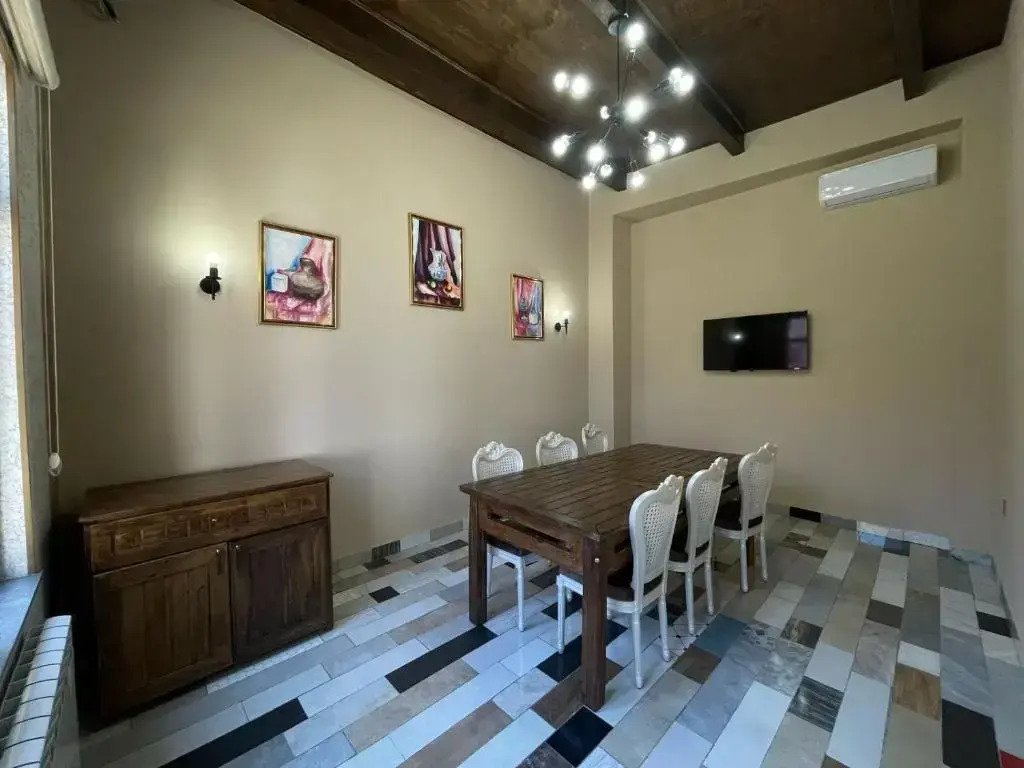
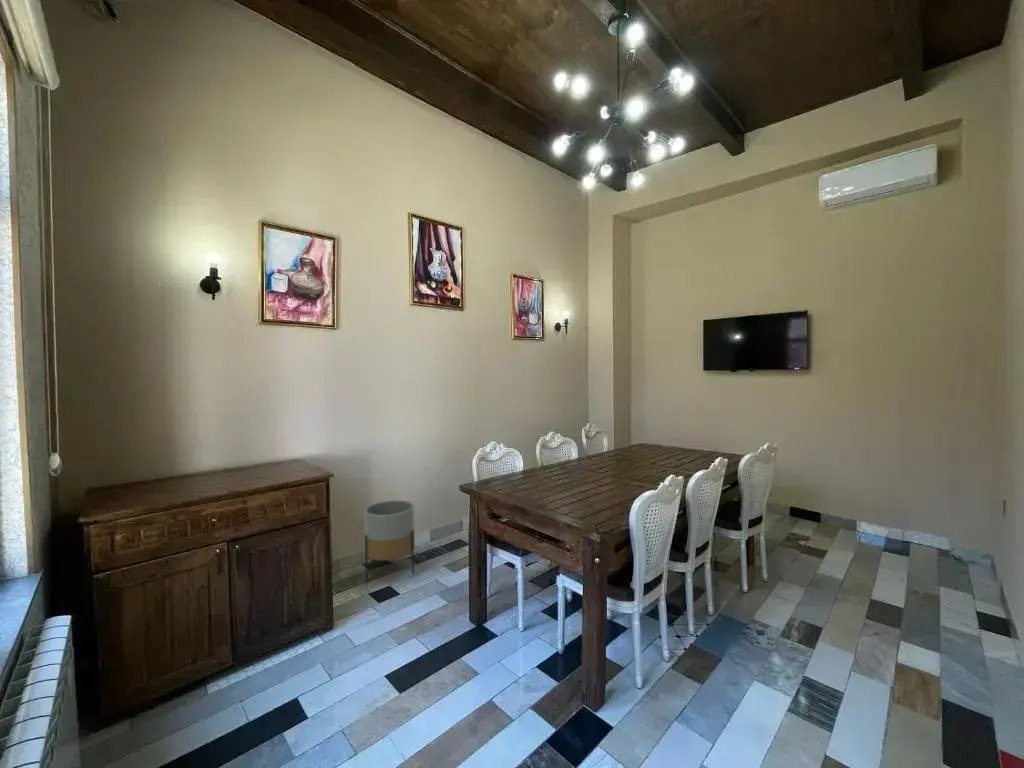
+ planter [363,499,416,583]
